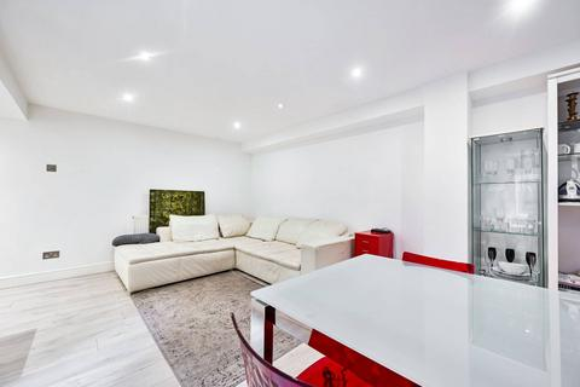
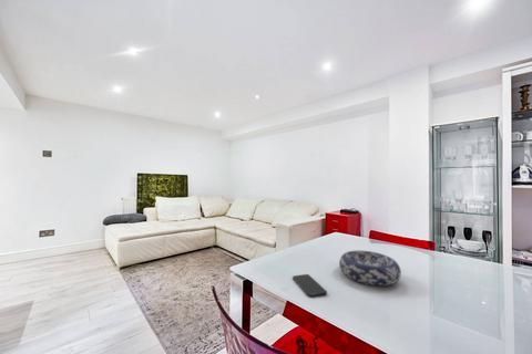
+ decorative bowl [338,249,402,287]
+ smartphone [291,273,328,298]
